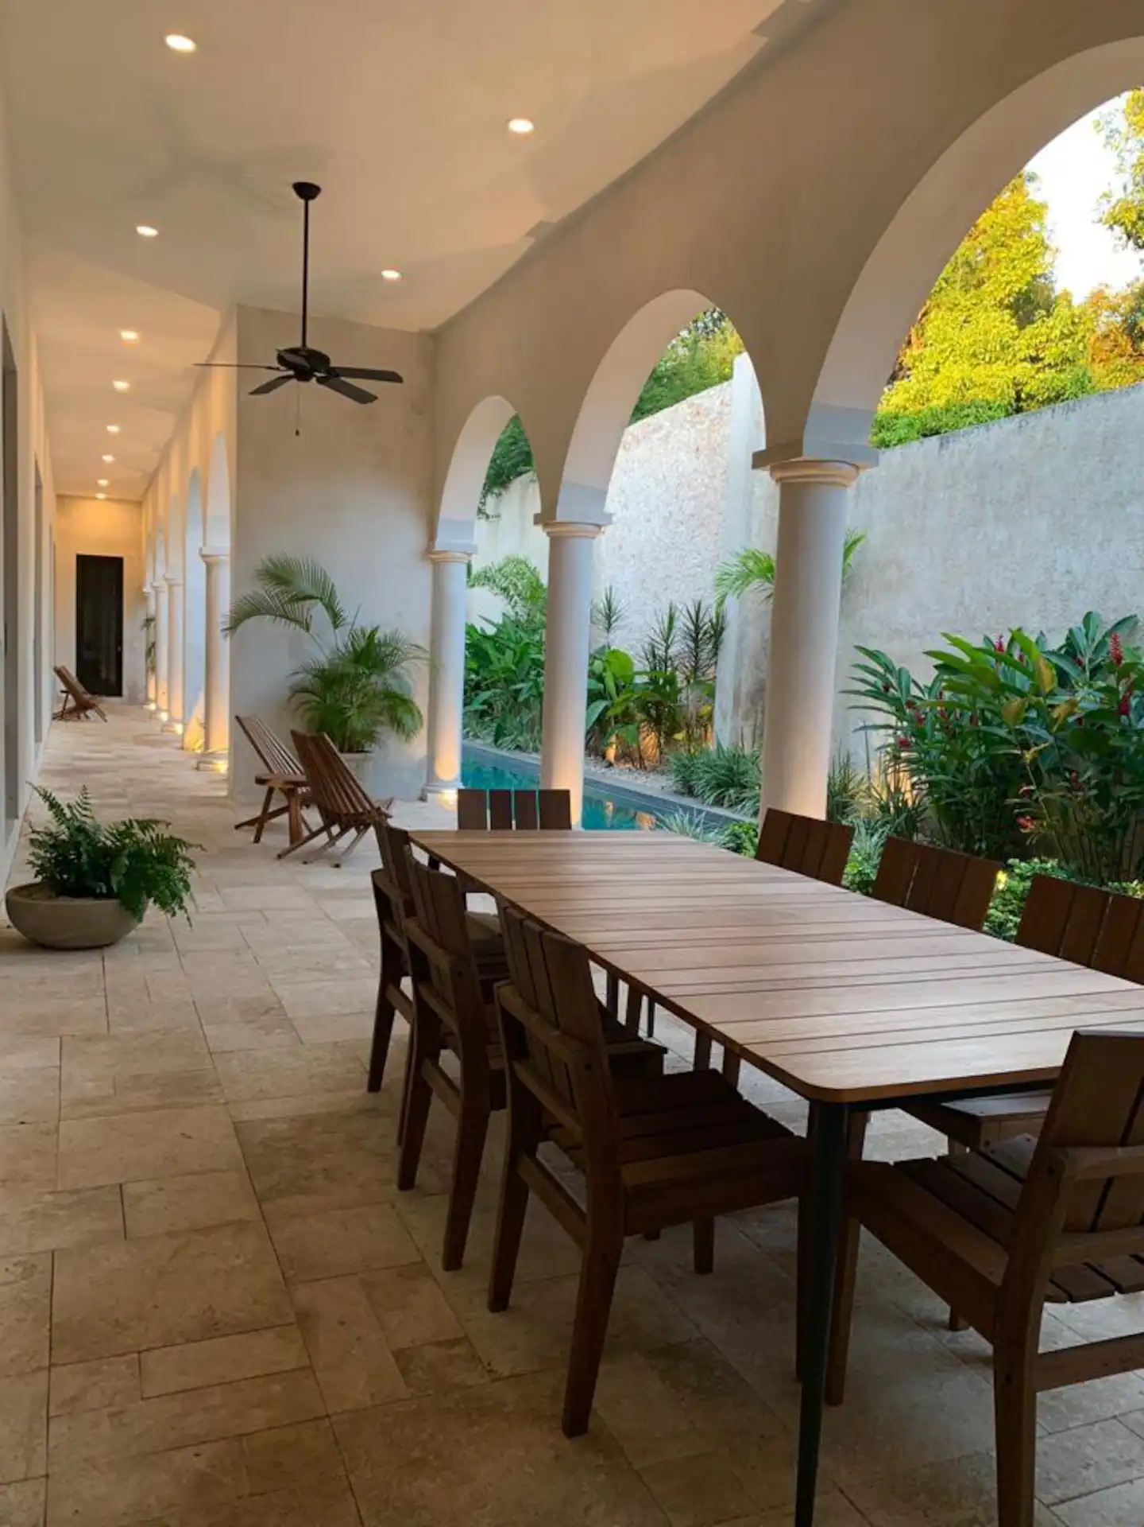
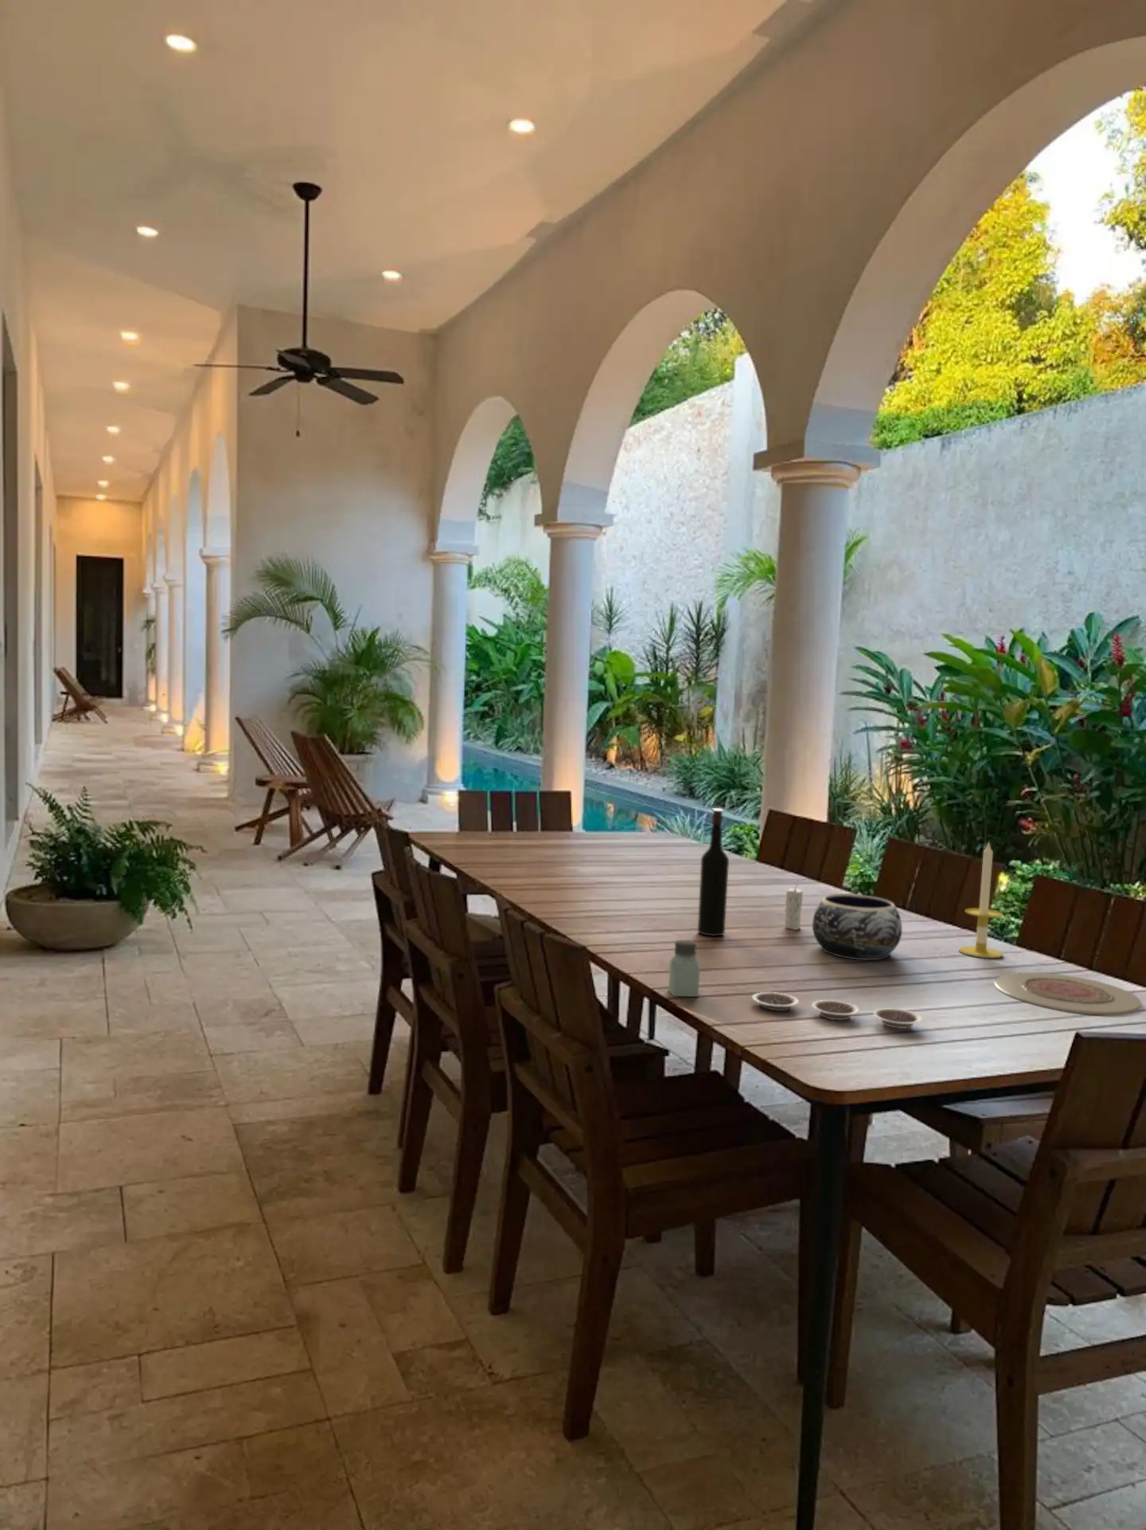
+ candle [958,840,1004,959]
+ saltshaker [668,938,701,998]
+ decorative bowl [811,893,903,961]
+ plate [993,971,1142,1016]
+ wine bottle [697,807,729,937]
+ candle [784,884,804,931]
+ plate [751,991,923,1029]
